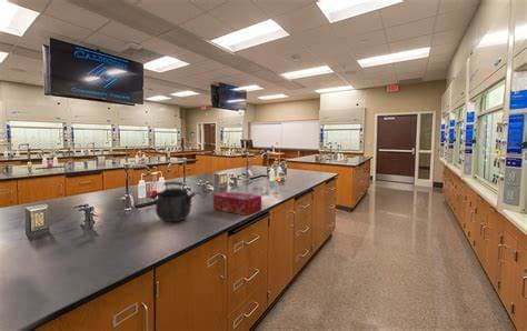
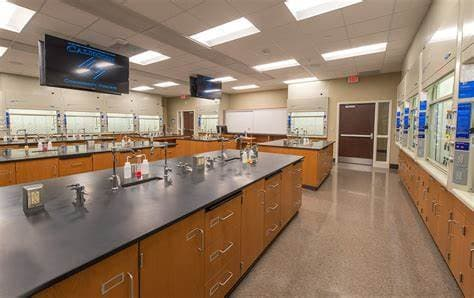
- kettle [148,181,197,222]
- tissue box [212,190,262,217]
